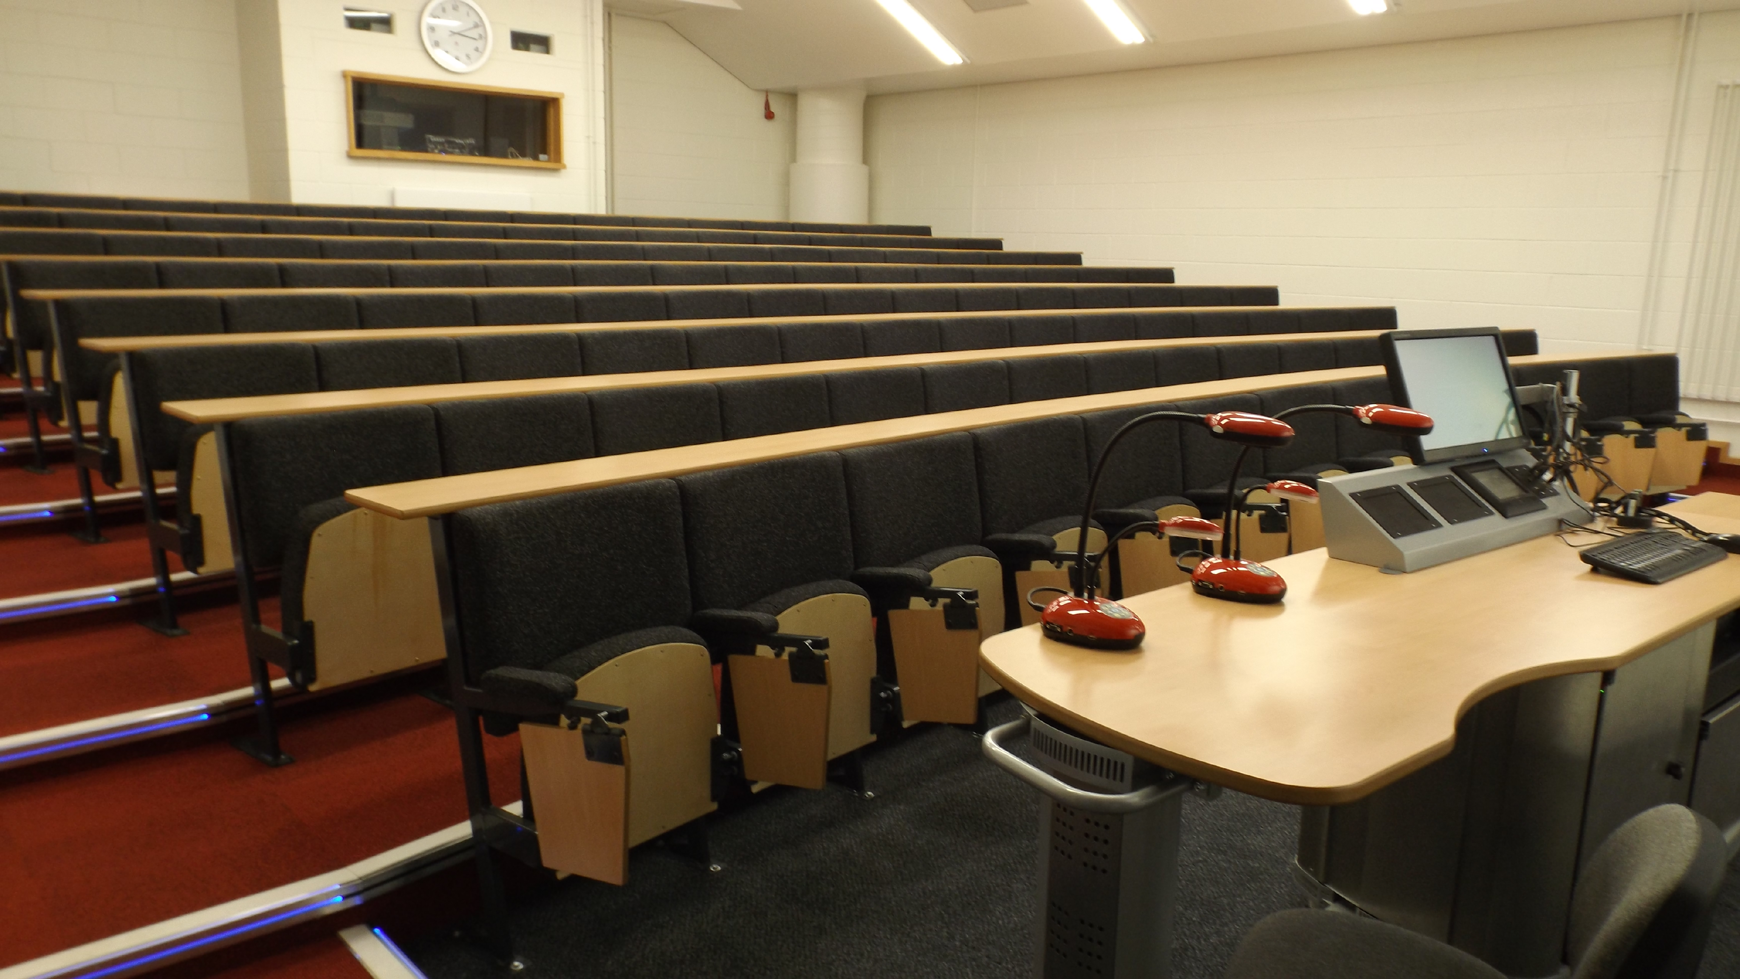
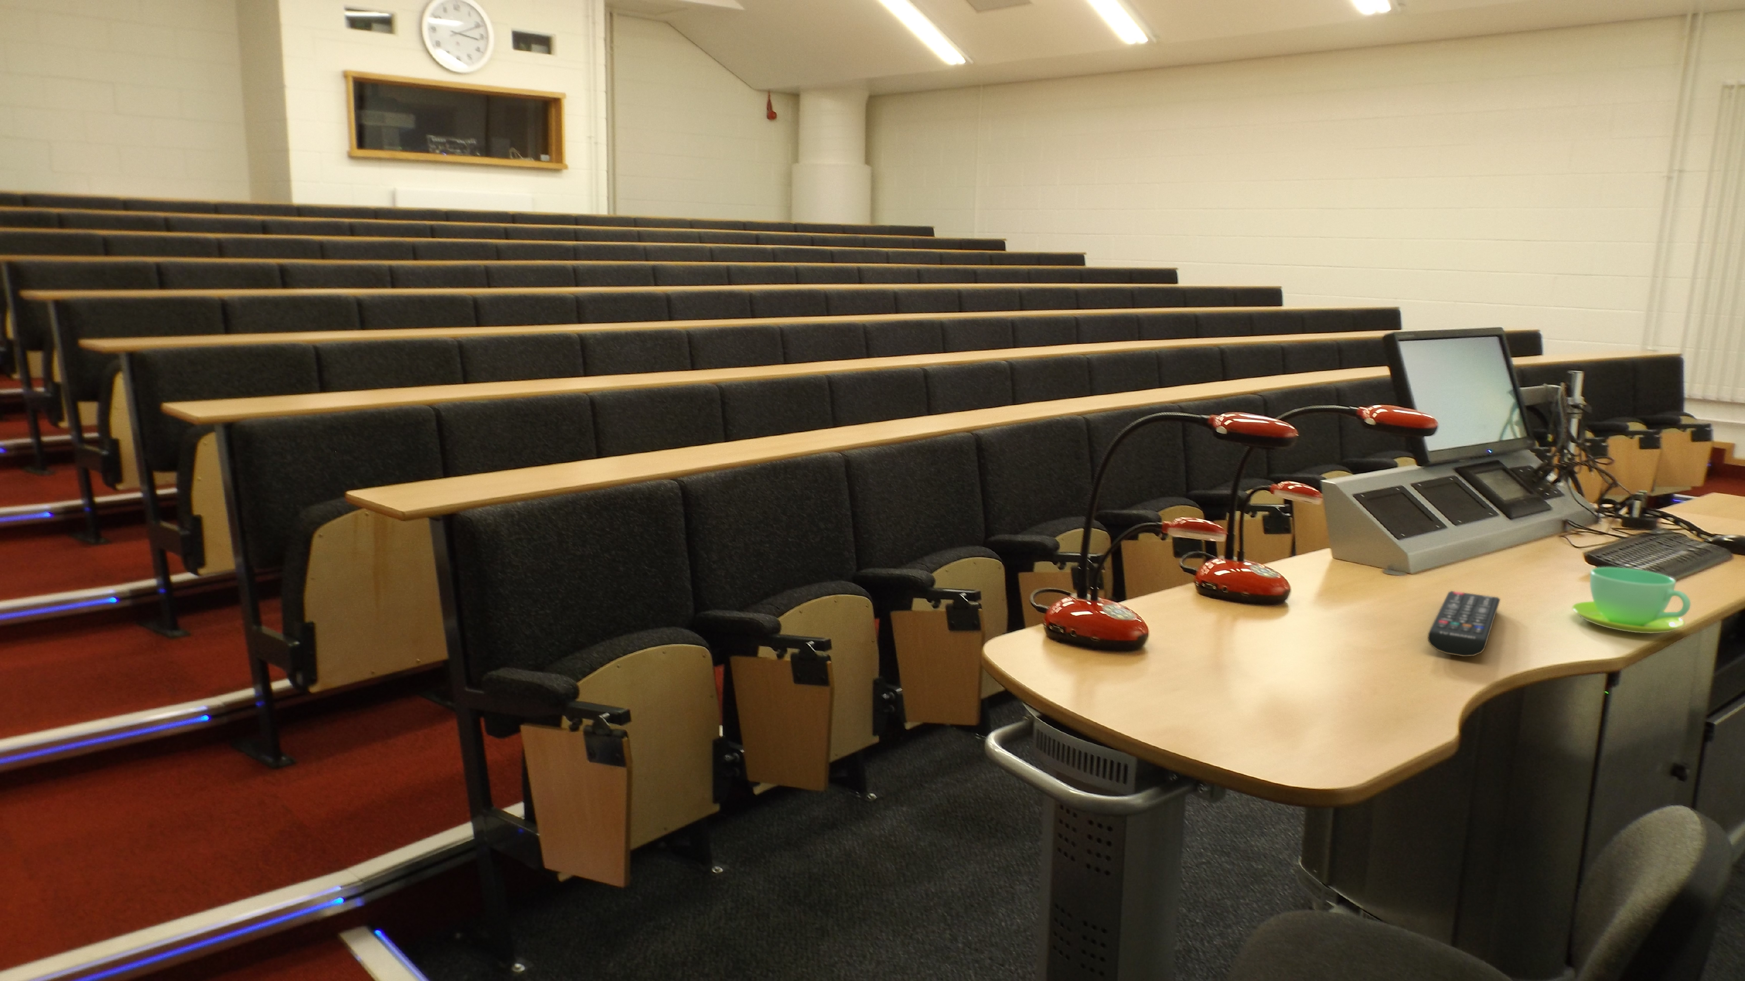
+ cup [1571,567,1691,634]
+ remote control [1427,591,1501,656]
